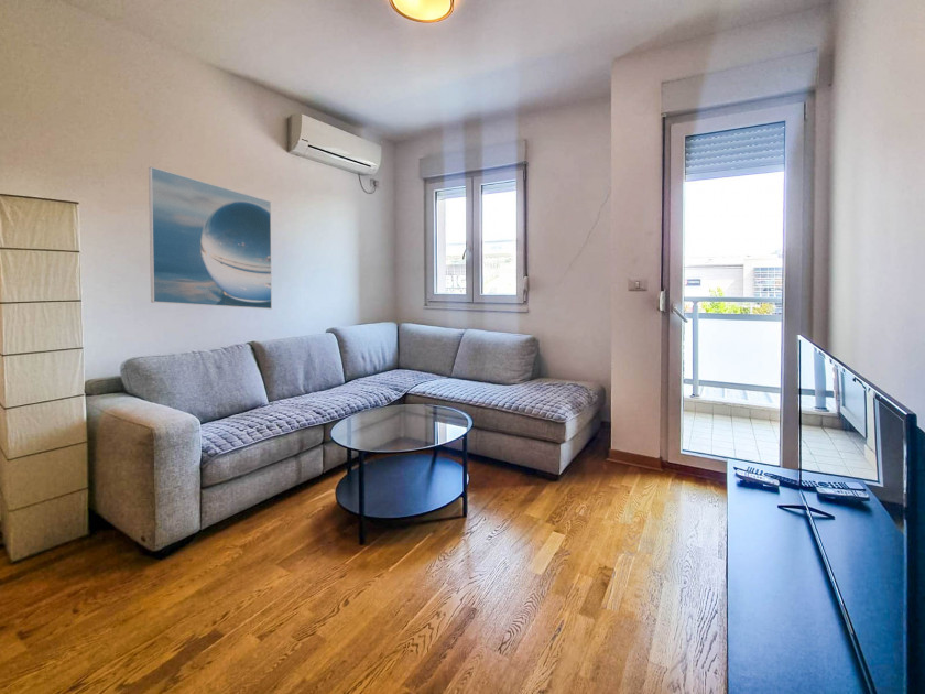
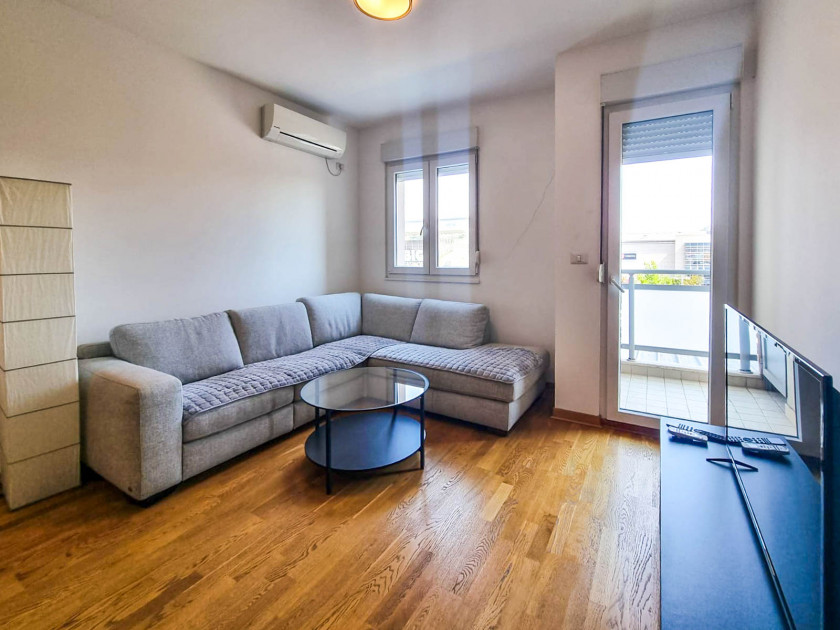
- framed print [148,165,273,310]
